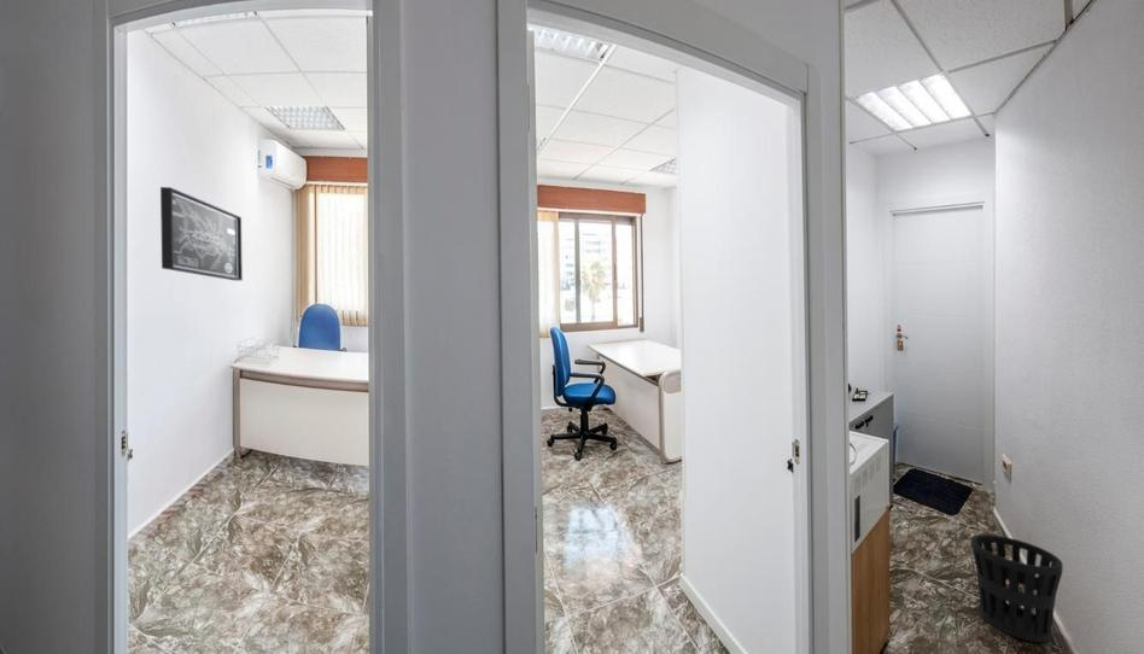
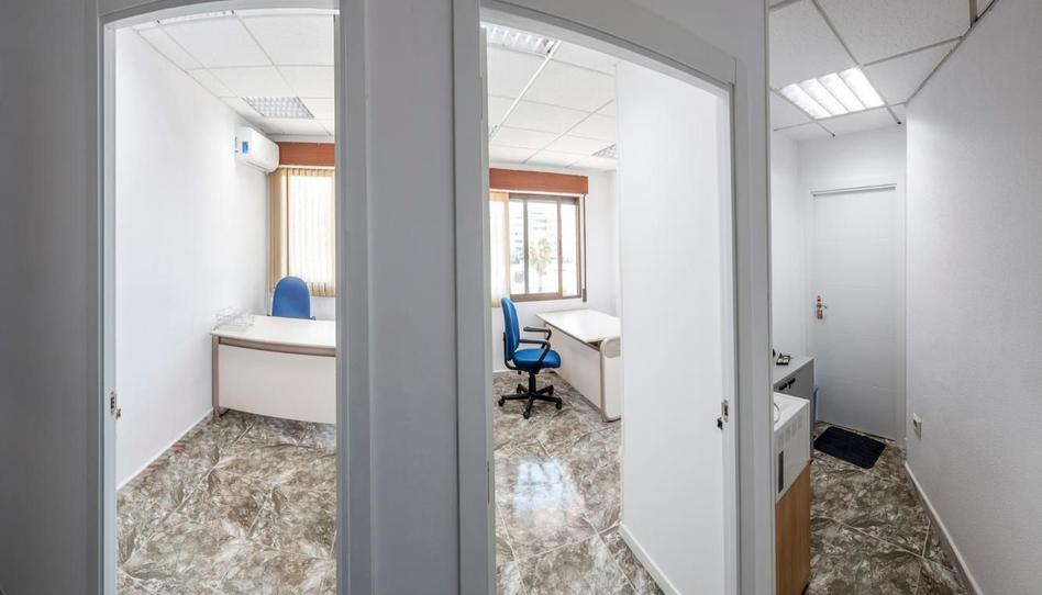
- wall art [159,186,244,282]
- wastebasket [970,533,1063,643]
